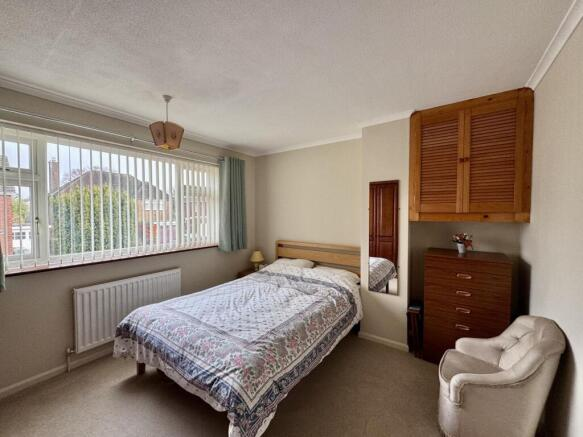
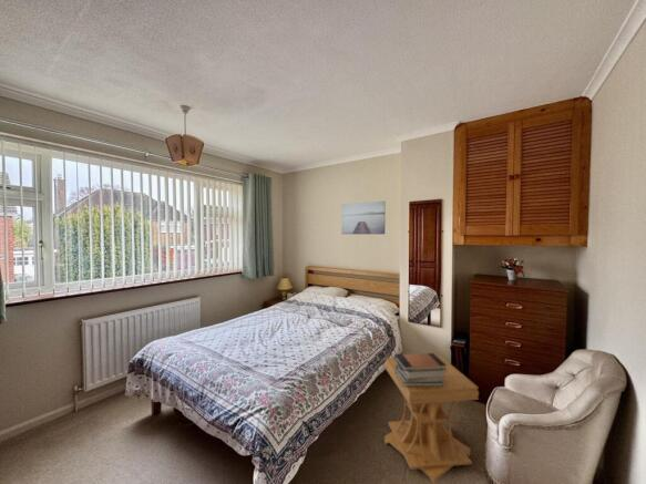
+ book stack [393,352,447,387]
+ wall art [340,200,387,235]
+ side table [383,354,480,484]
